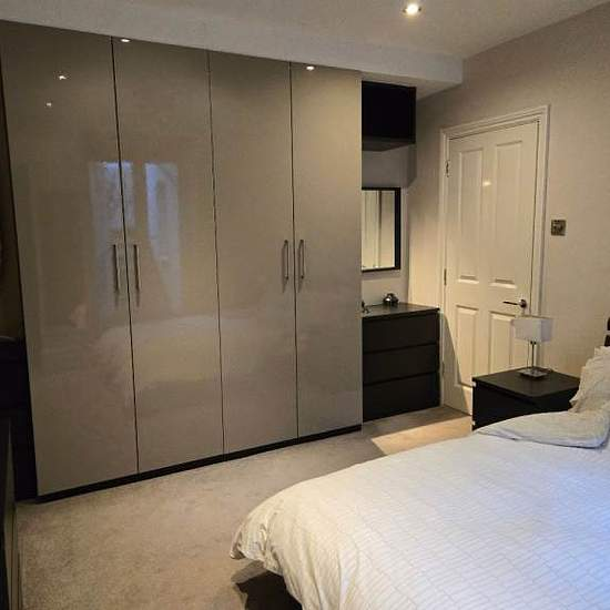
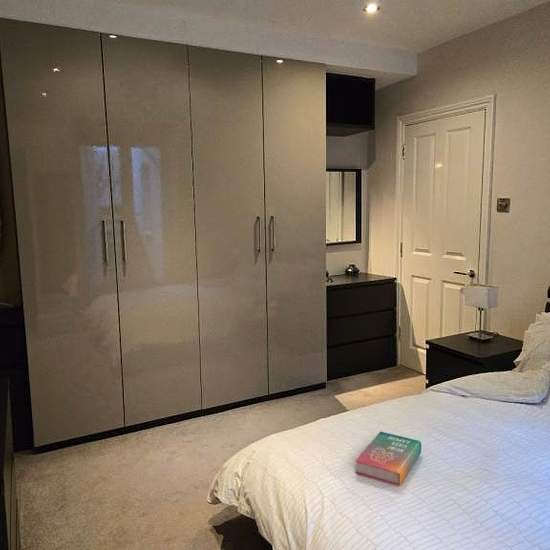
+ book [355,431,422,487]
